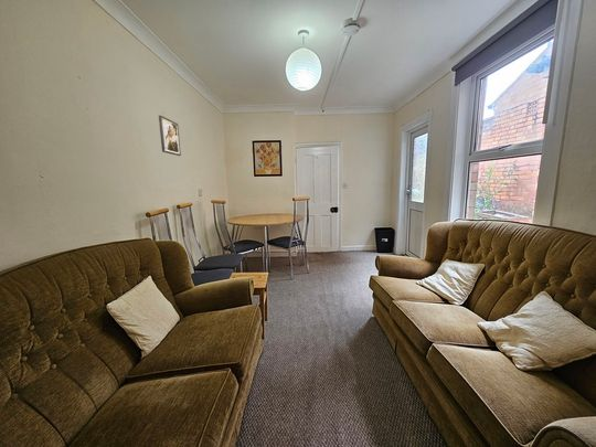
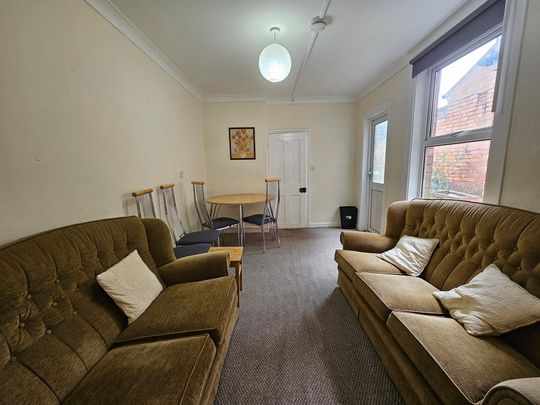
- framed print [158,115,182,157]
